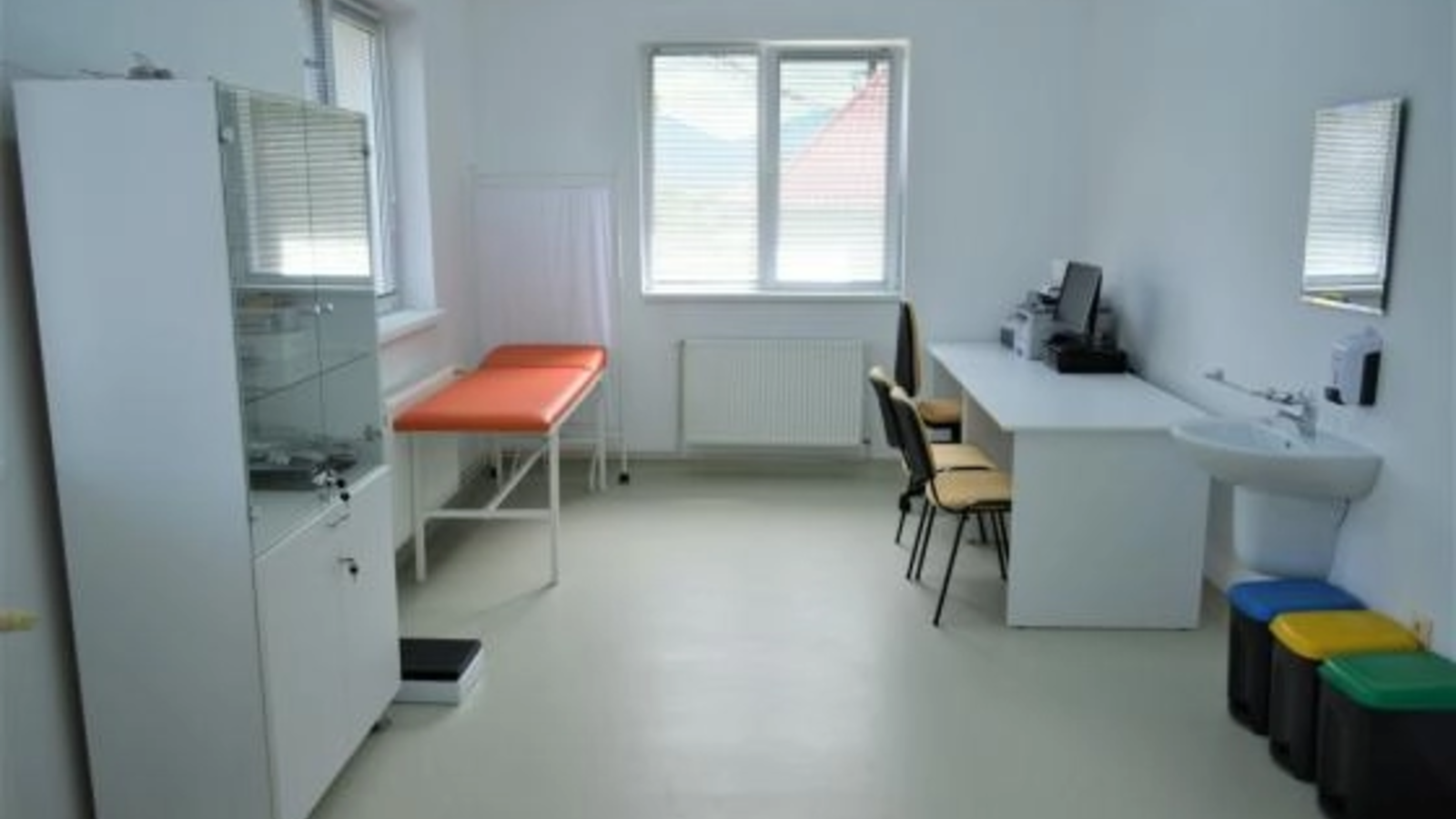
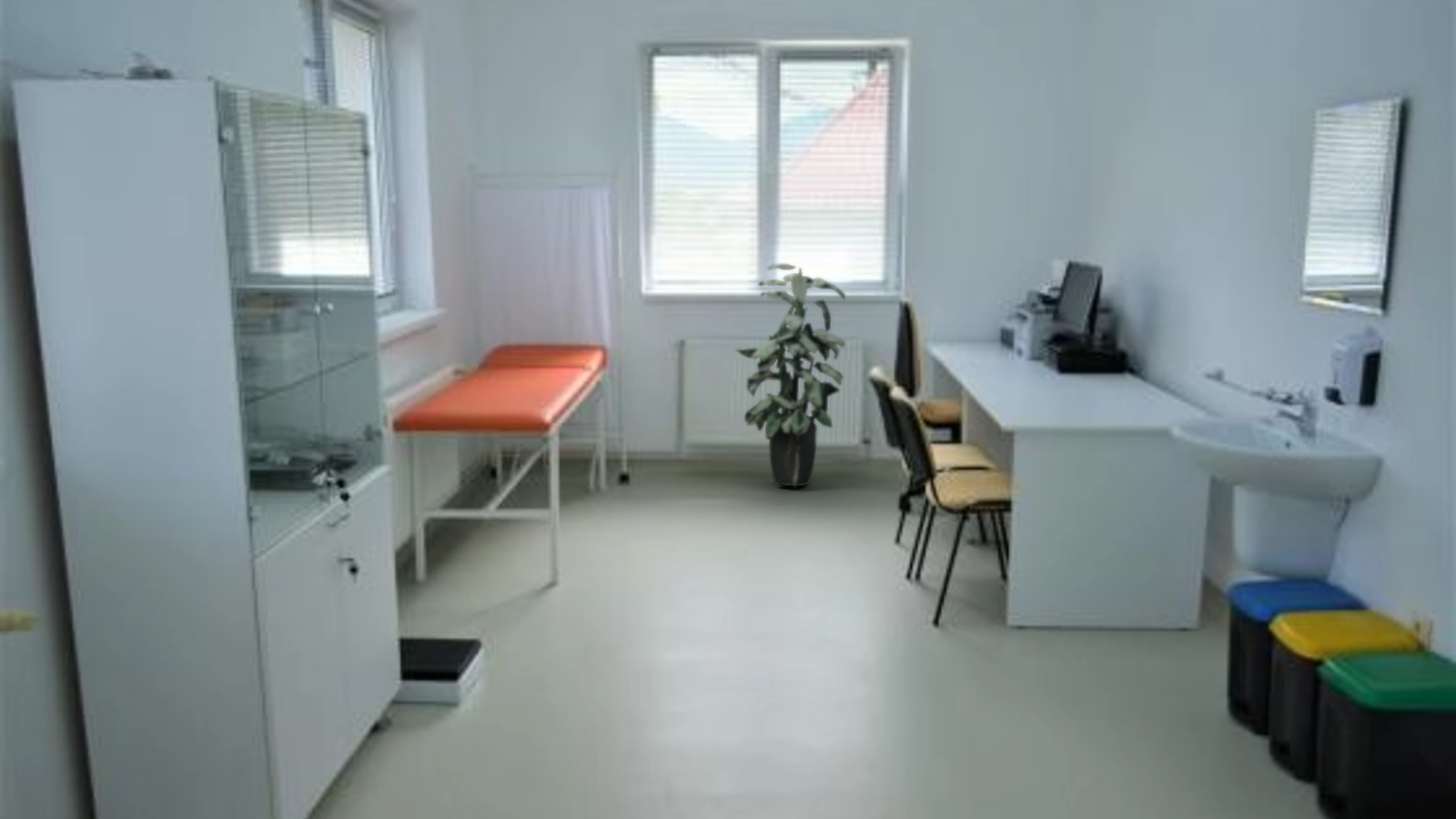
+ indoor plant [734,263,846,487]
